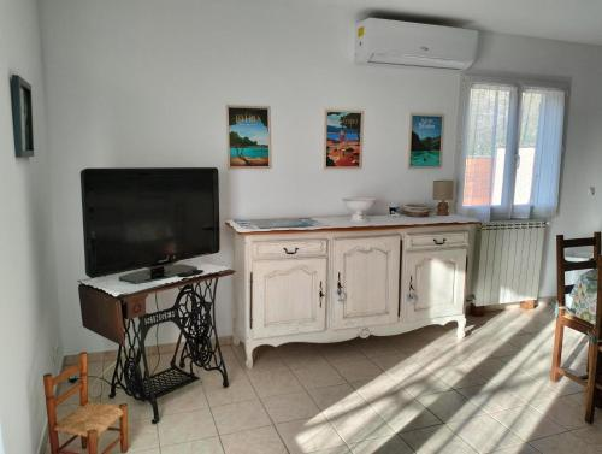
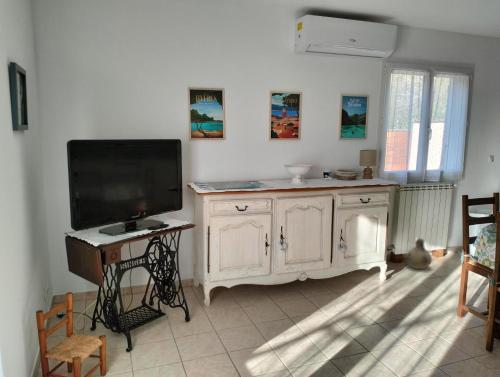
+ ceramic jug [405,237,433,270]
